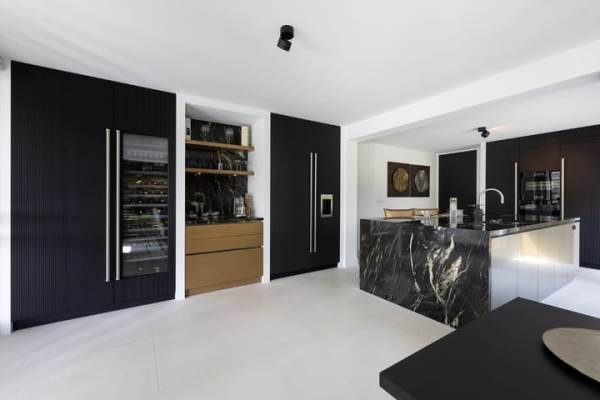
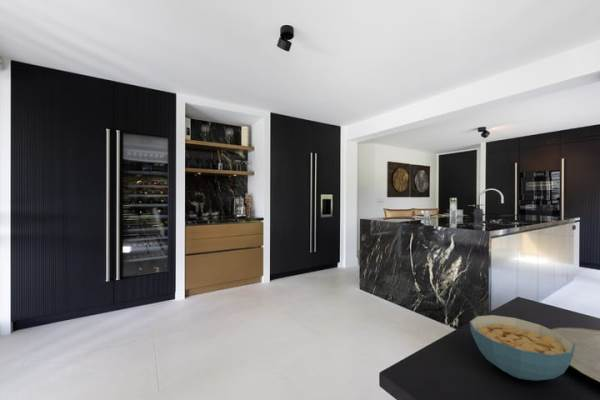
+ cereal bowl [469,314,576,381]
